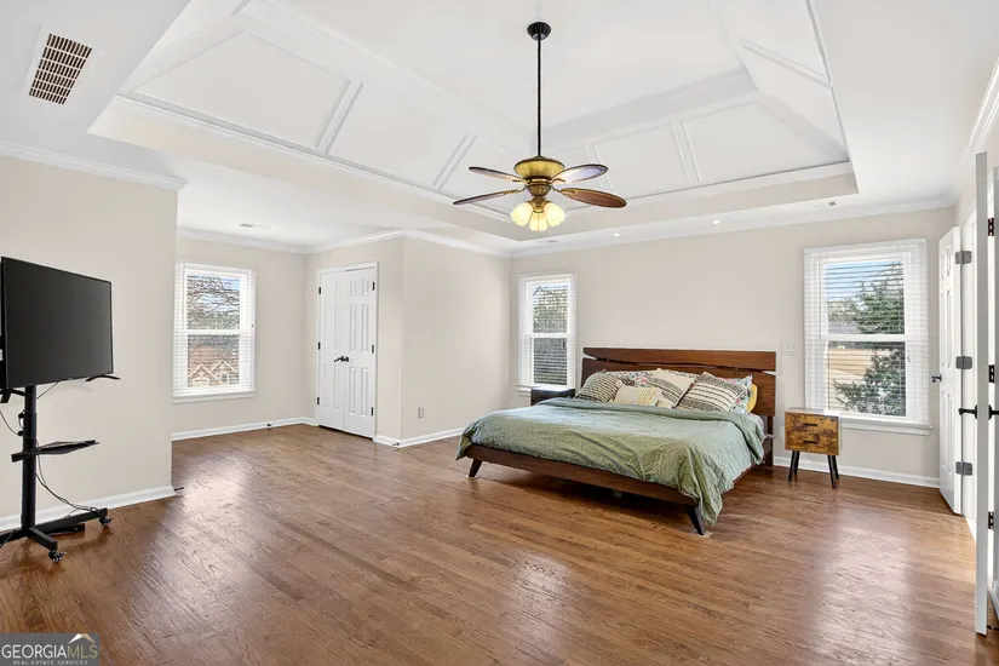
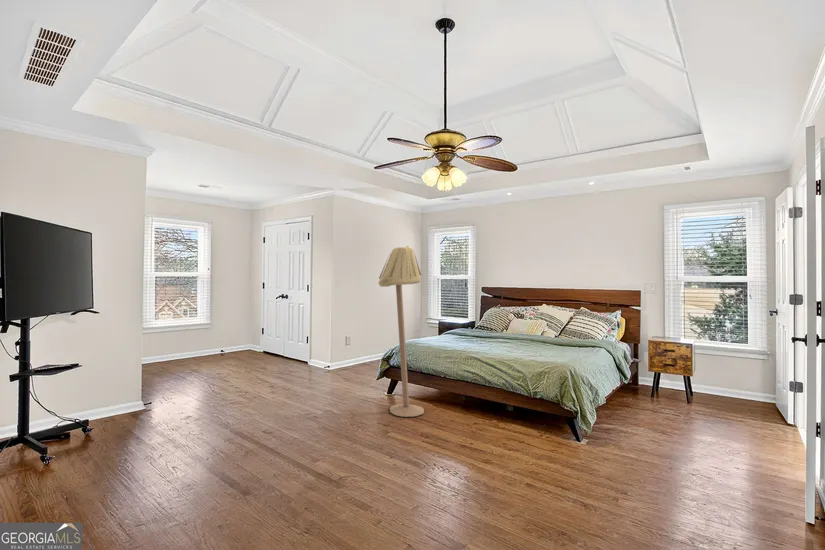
+ floor lamp [377,245,425,418]
